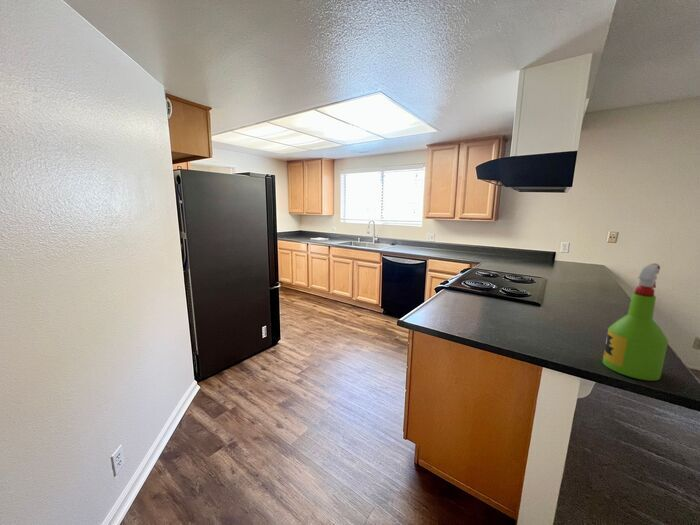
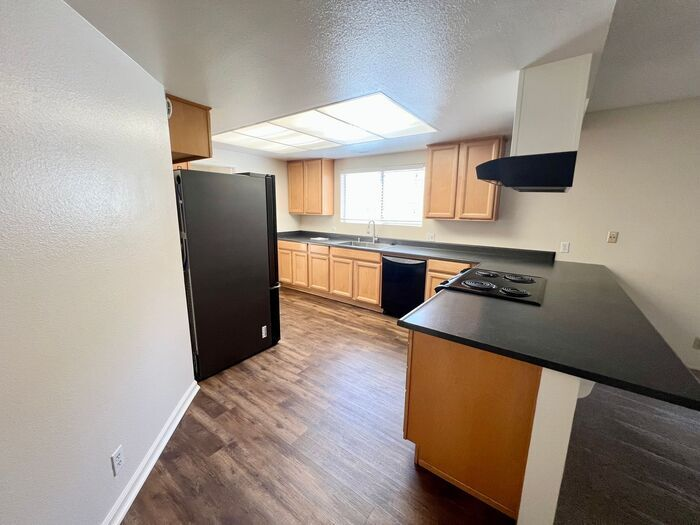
- spray bottle [602,263,669,382]
